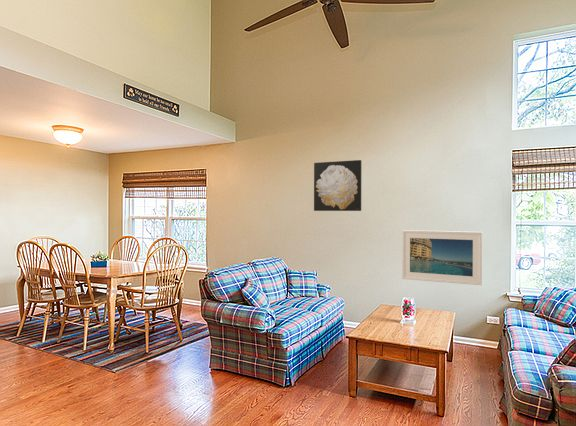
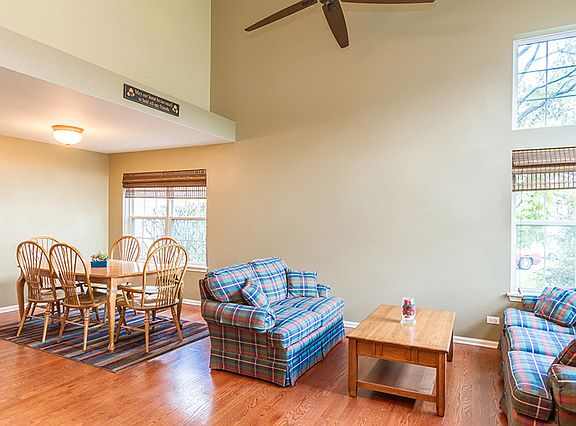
- wall art [313,159,362,212]
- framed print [401,229,483,286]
